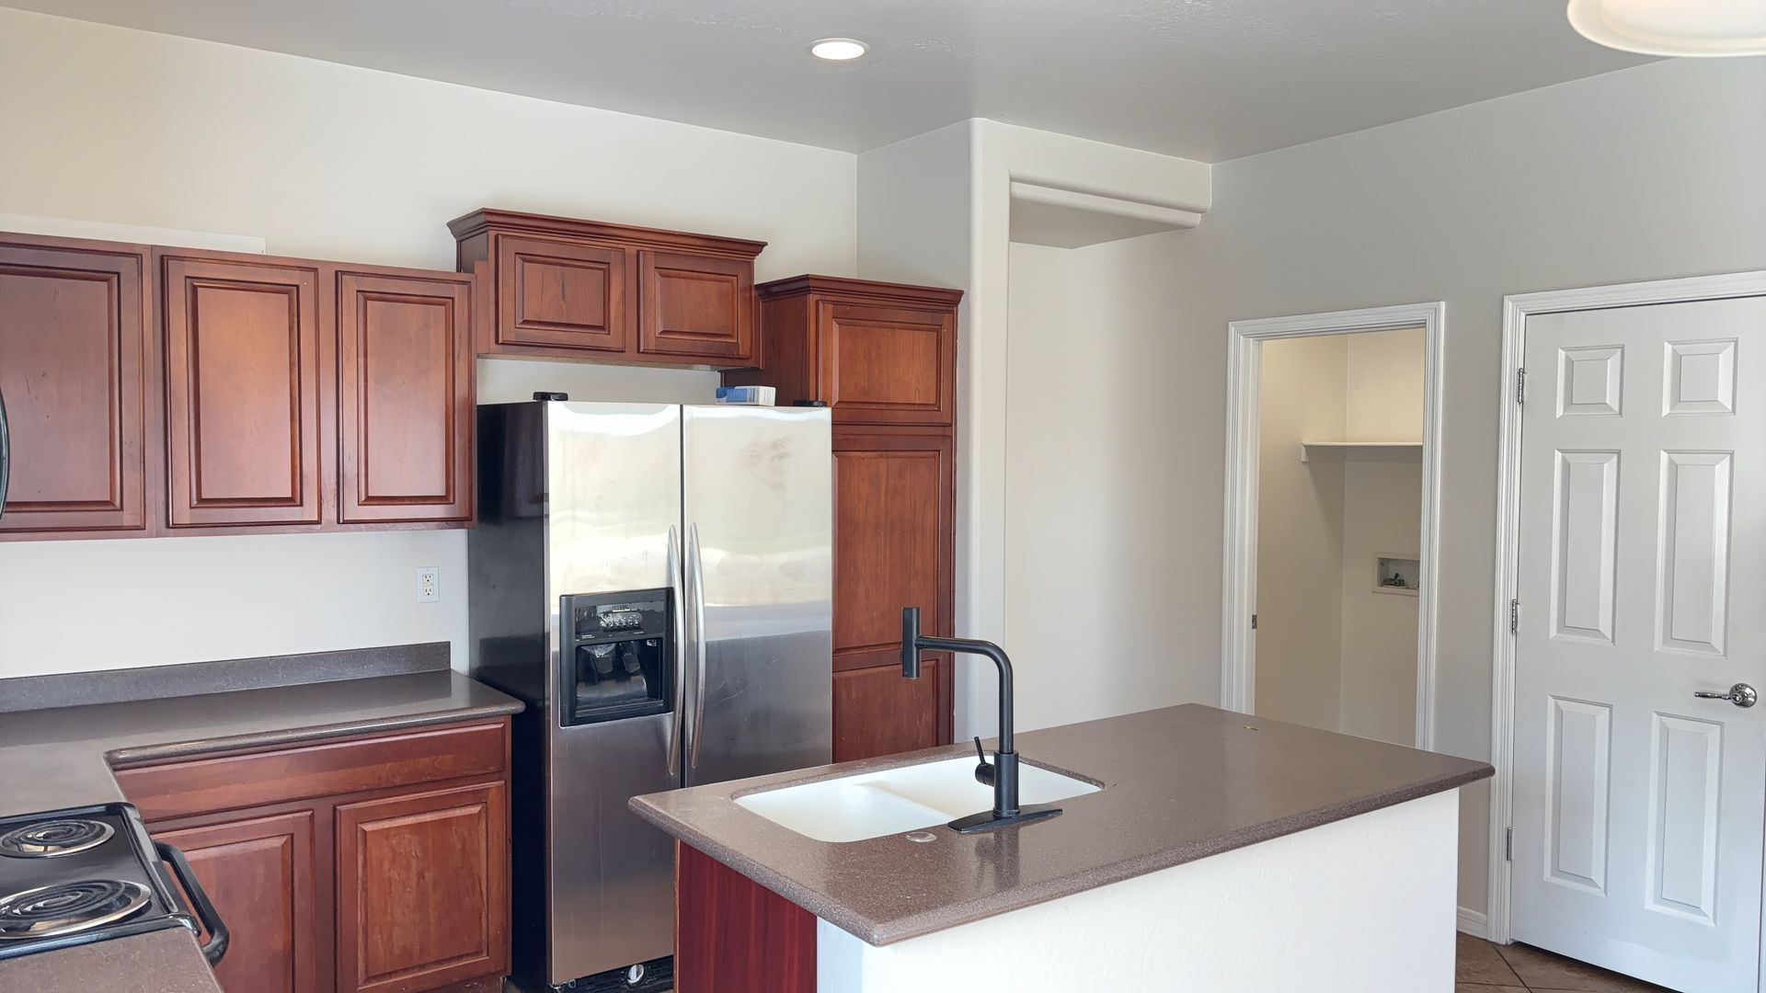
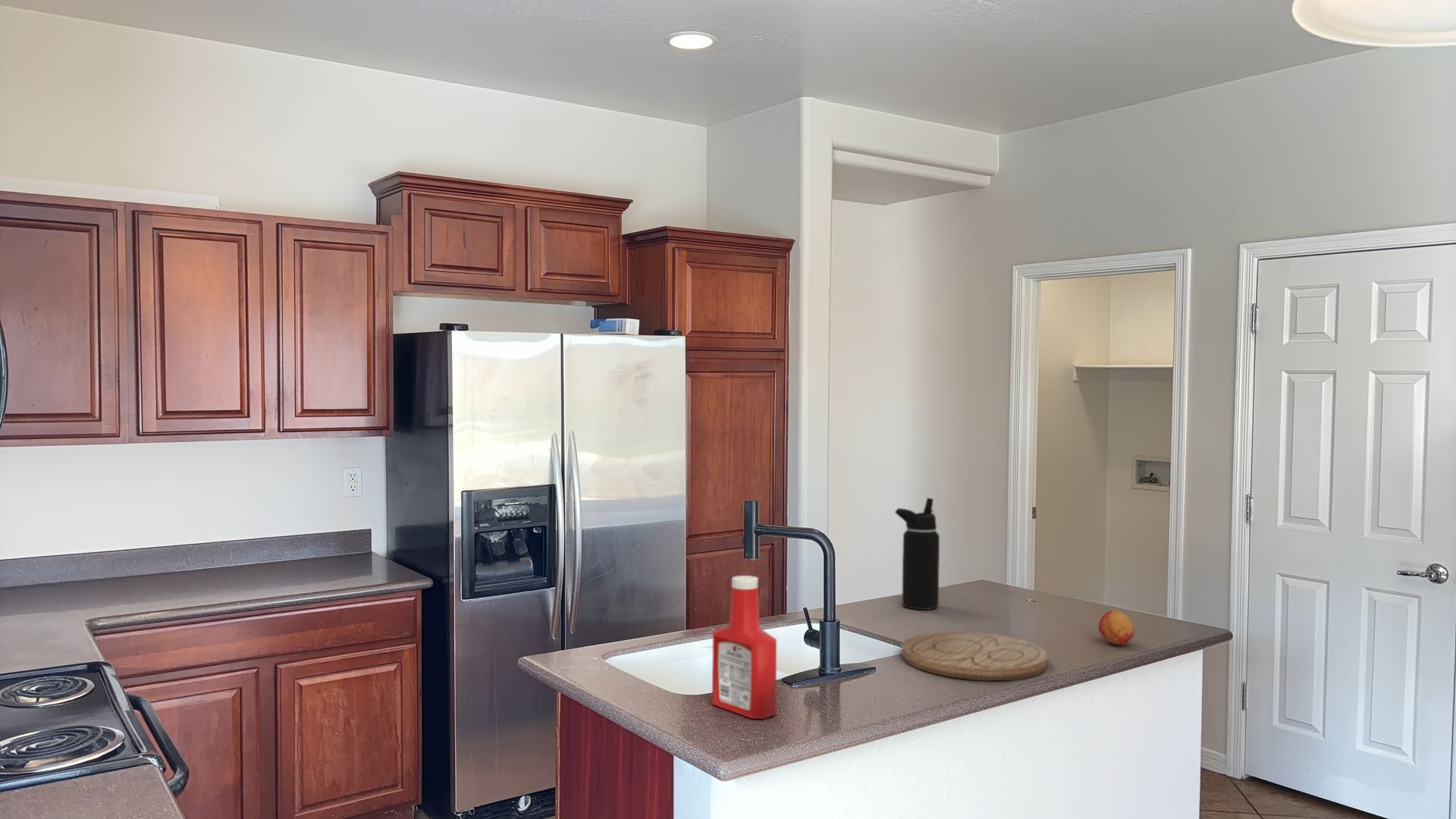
+ cutting board [902,631,1048,682]
+ soap bottle [711,575,777,720]
+ water bottle [894,497,940,610]
+ fruit [1098,610,1135,646]
